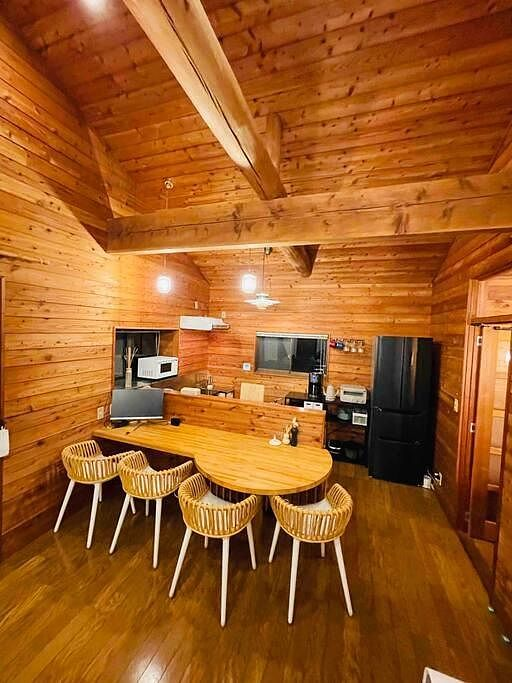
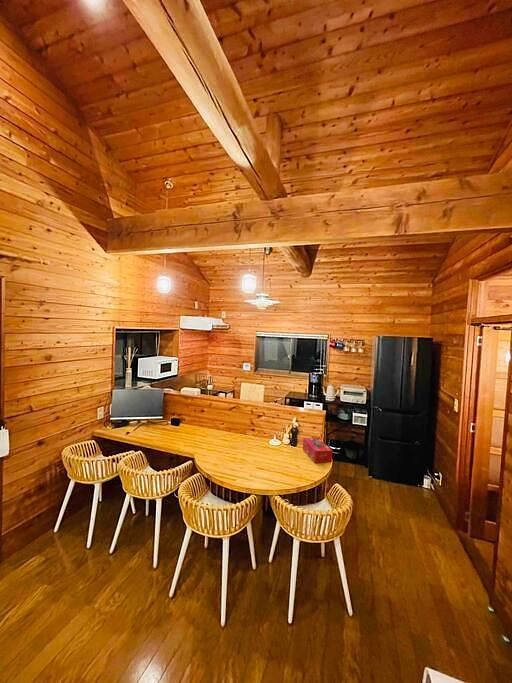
+ tissue box [302,437,333,464]
